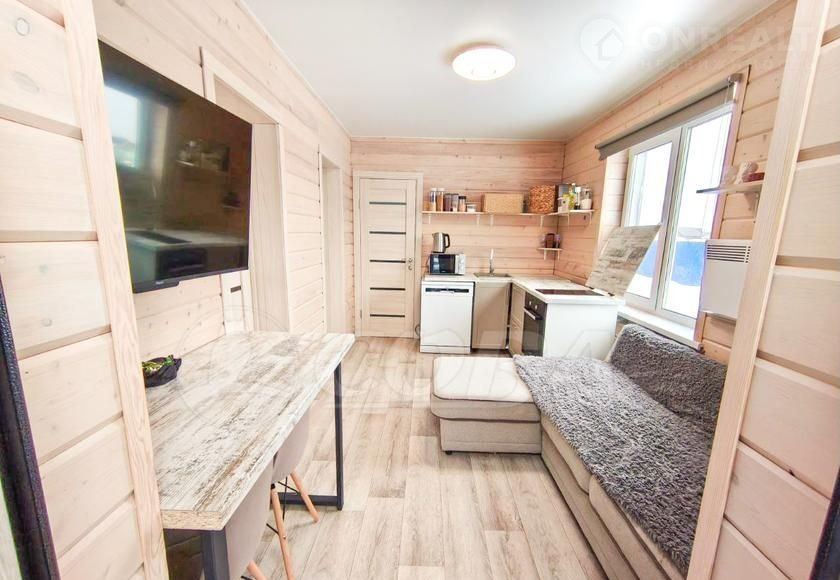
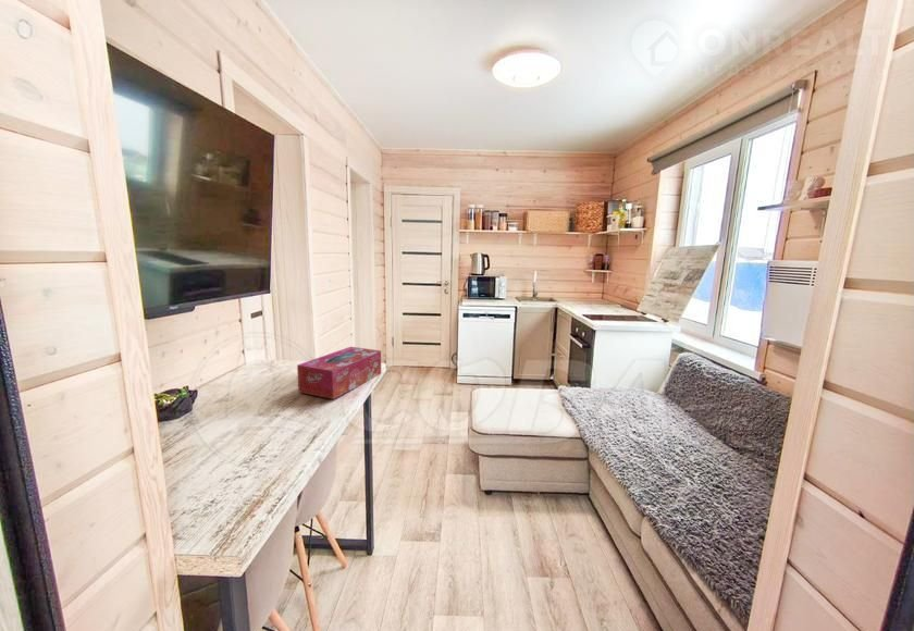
+ tissue box [296,346,382,400]
